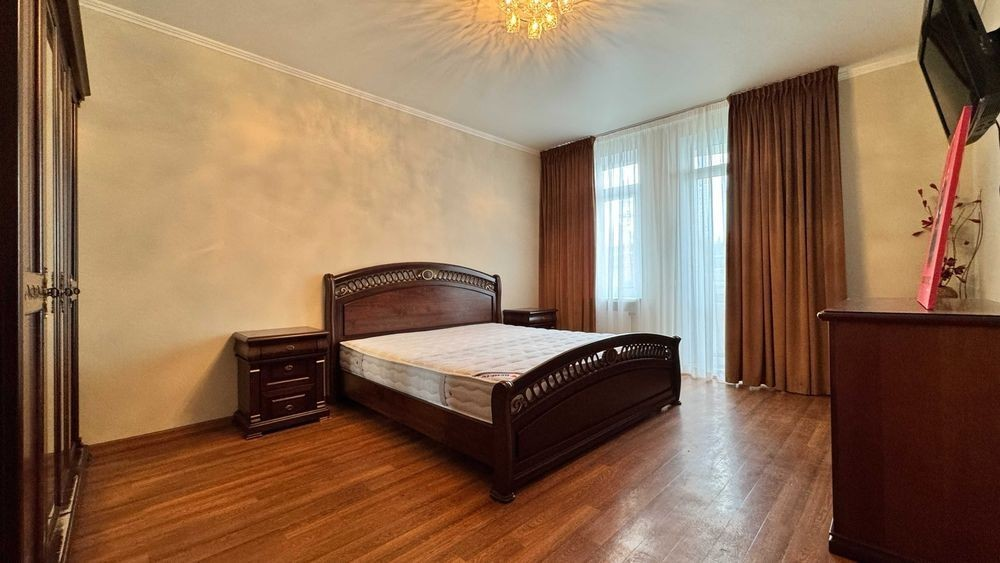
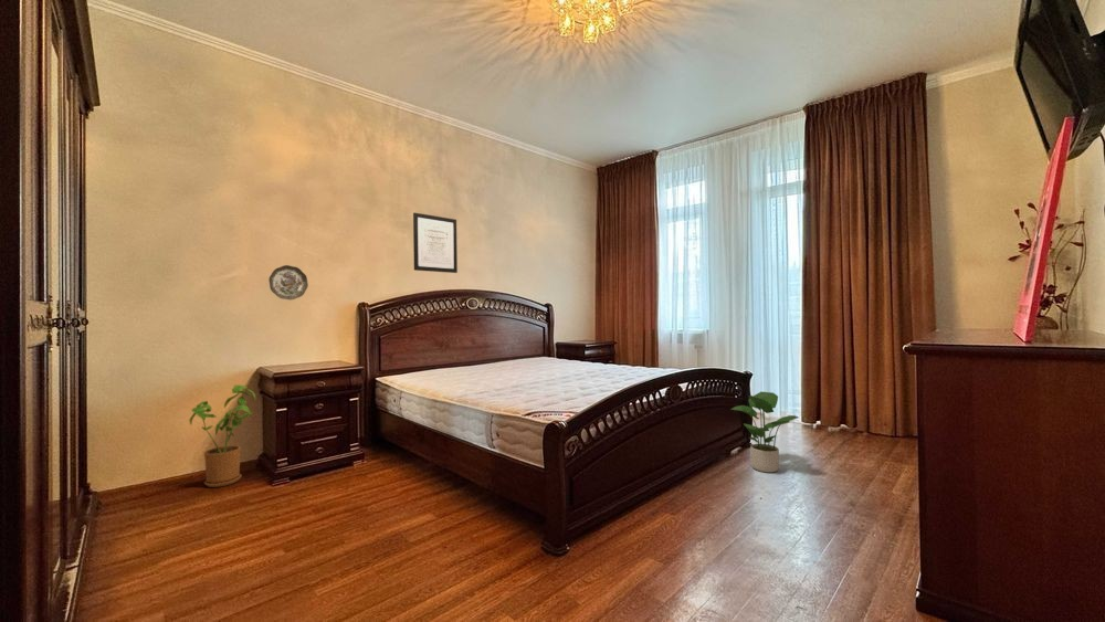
+ wall art [412,212,459,274]
+ house plant [189,384,256,488]
+ decorative plate [267,264,309,301]
+ potted plant [730,391,800,473]
